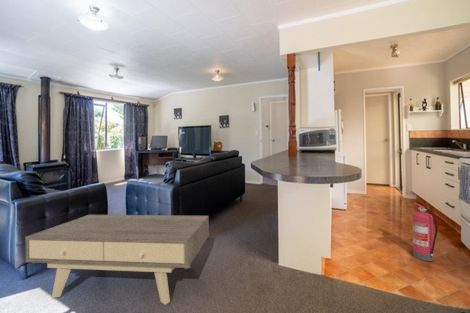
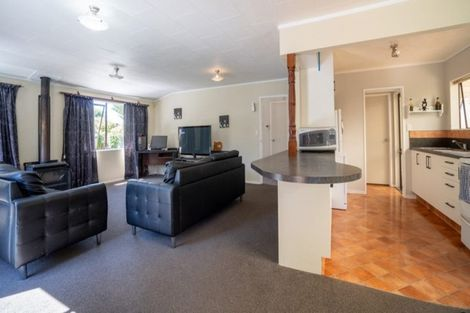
- fire extinguisher [412,202,439,262]
- coffee table [24,214,210,306]
